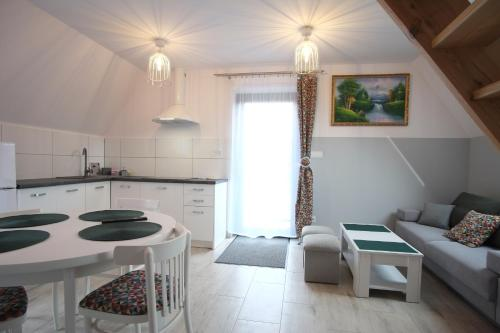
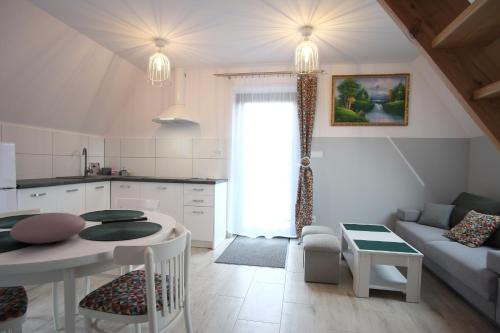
+ decorative bowl [9,212,87,244]
